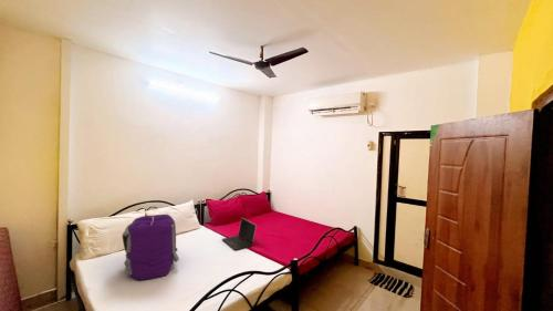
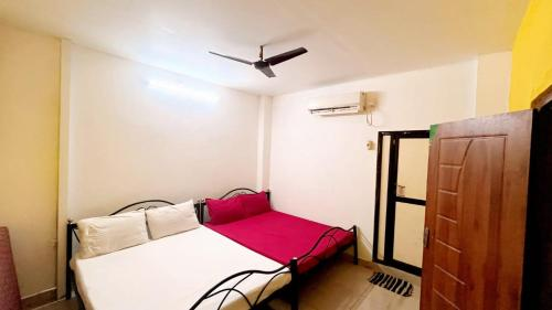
- backpack [121,214,180,281]
- laptop computer [221,217,258,251]
